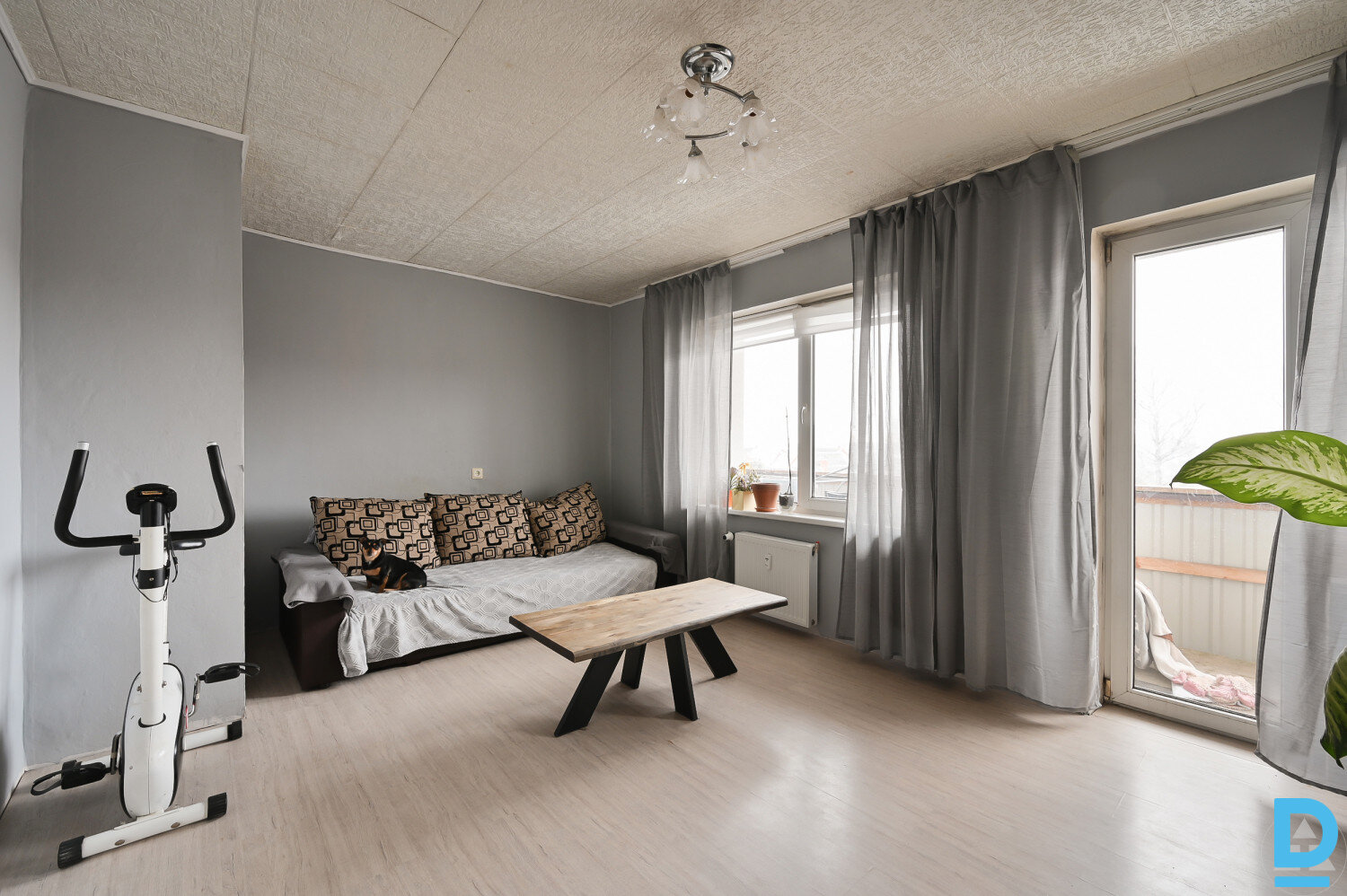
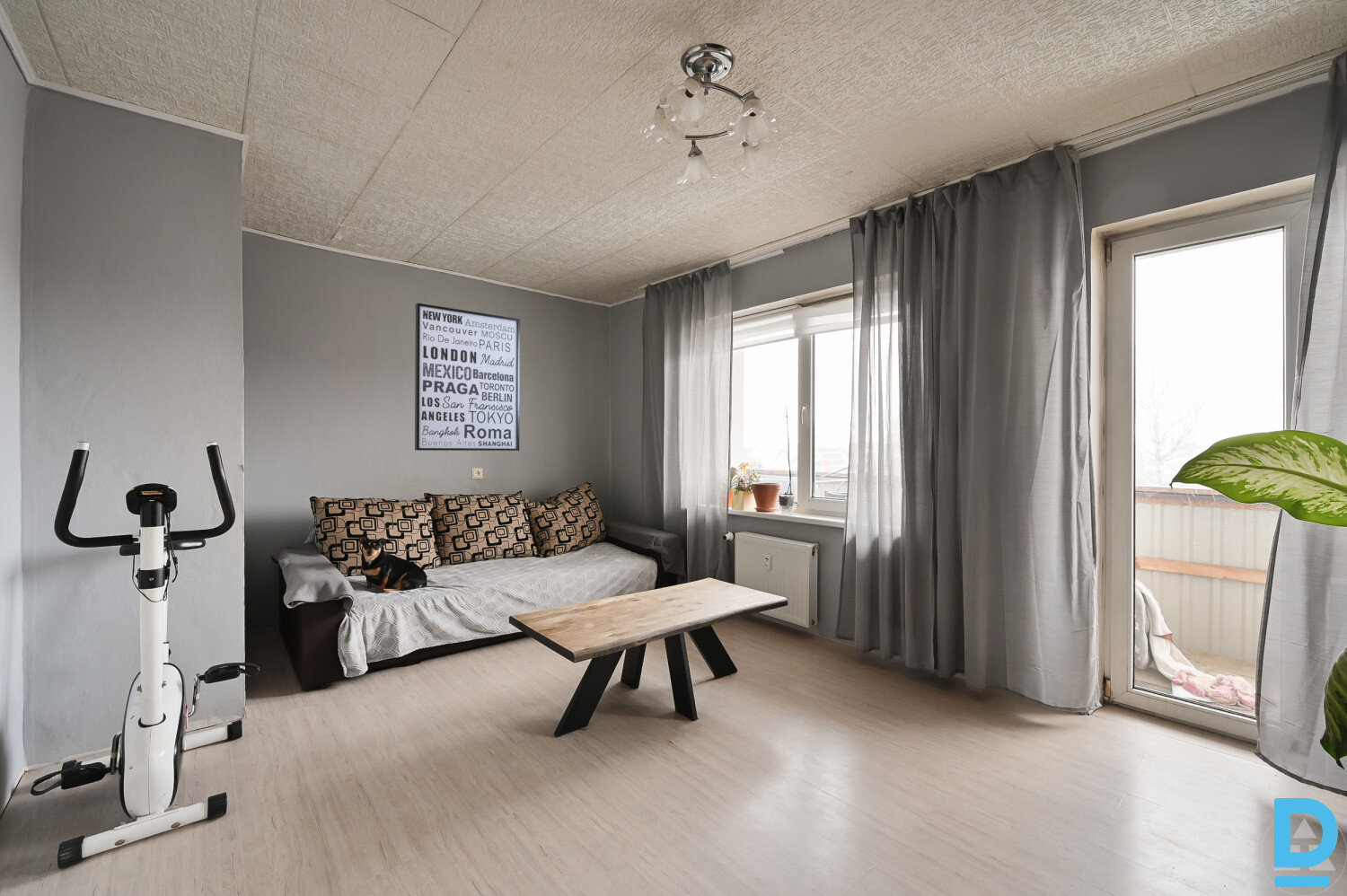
+ wall art [414,303,521,452]
